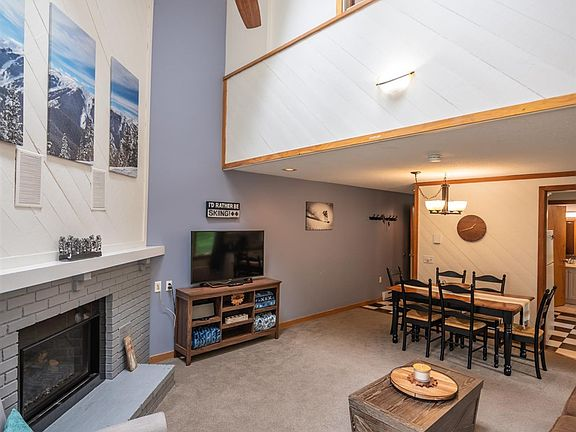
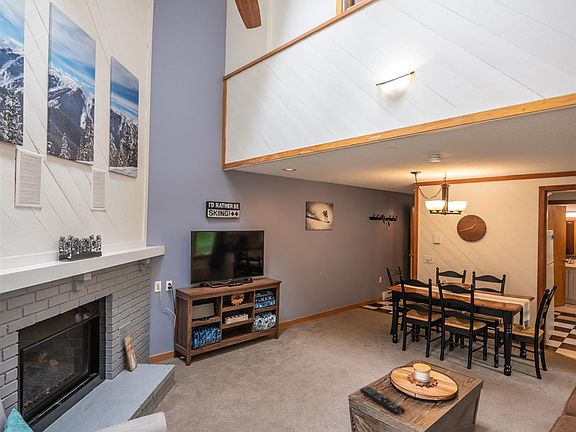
+ remote control [359,386,406,416]
